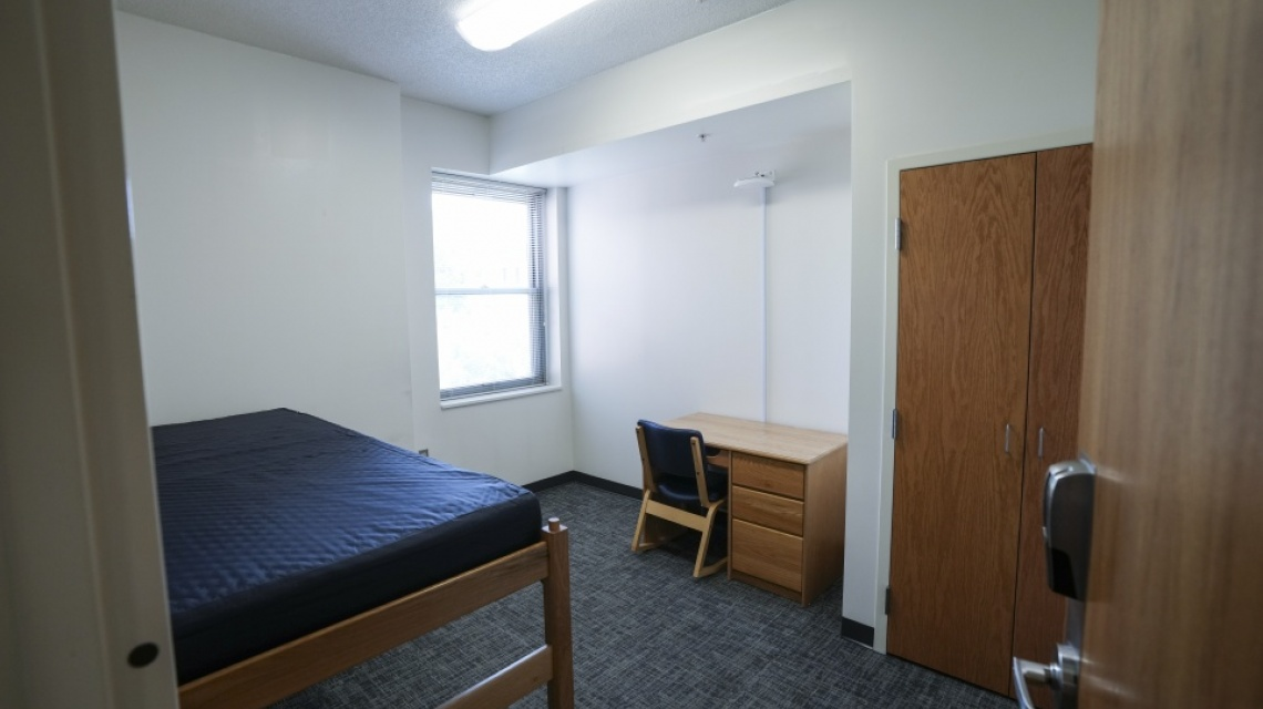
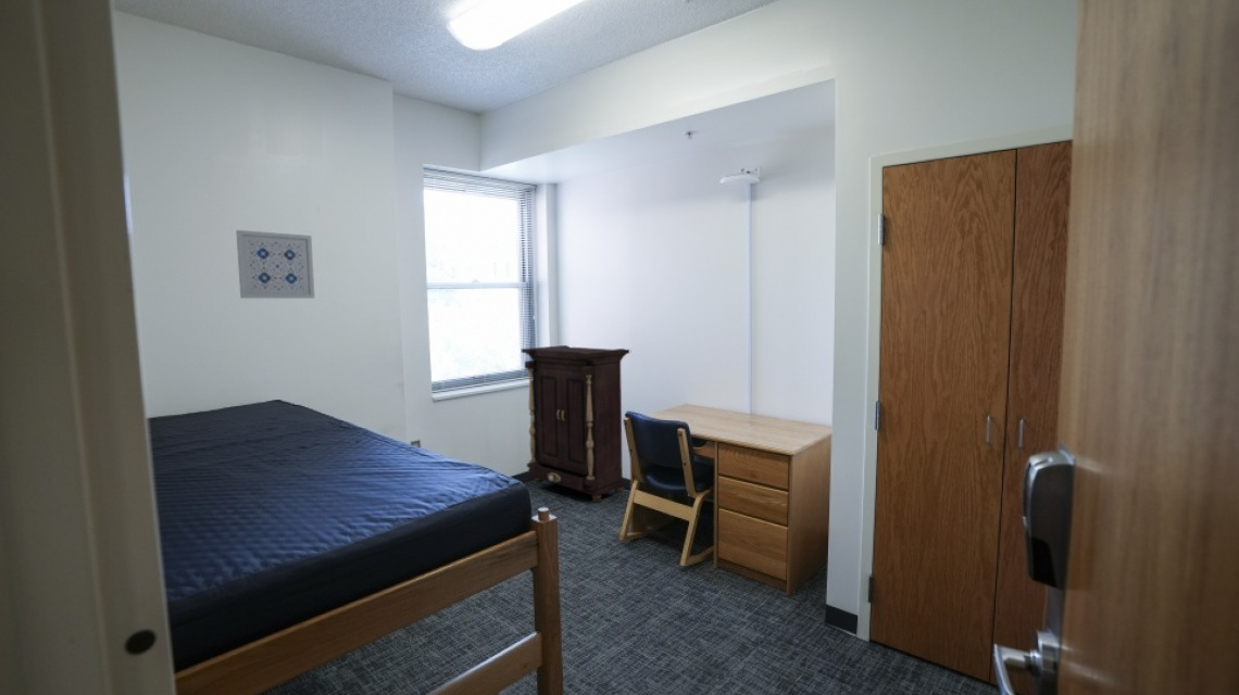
+ wall art [235,229,315,300]
+ cabinet [521,344,630,503]
